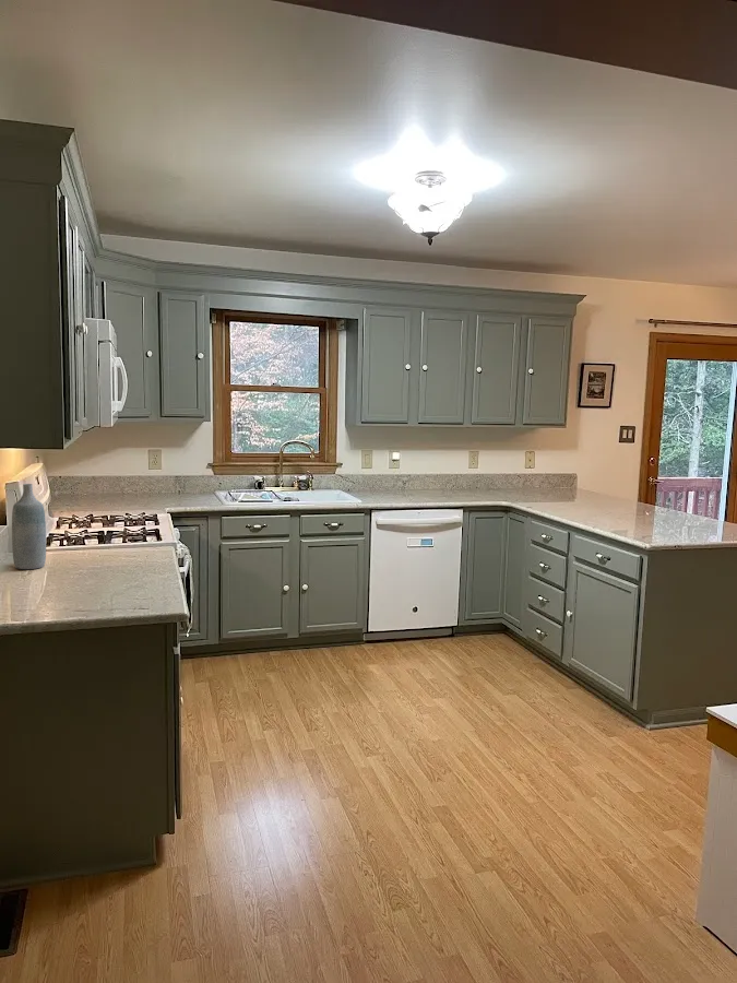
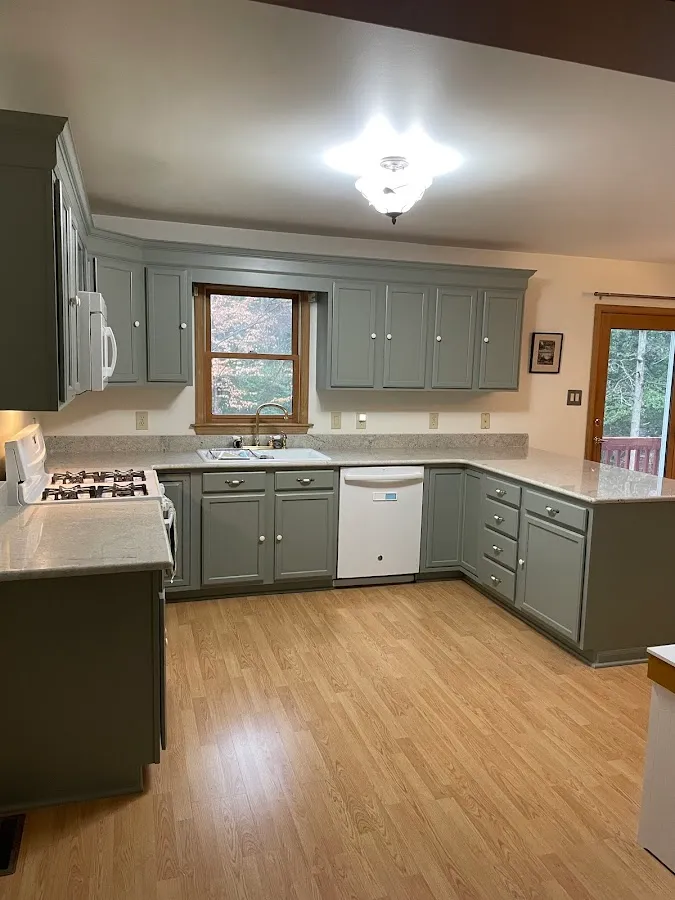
- bottle [11,483,47,570]
